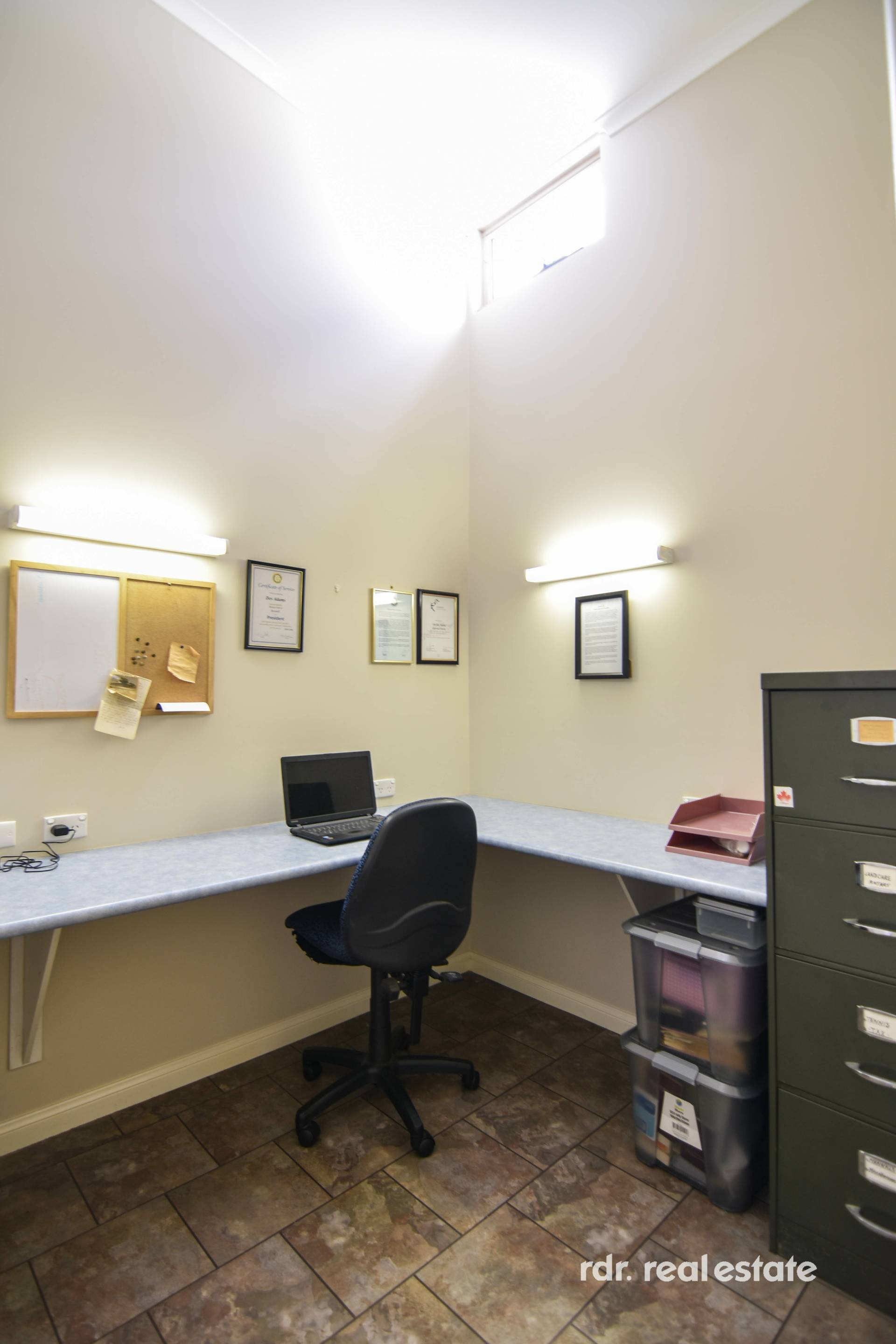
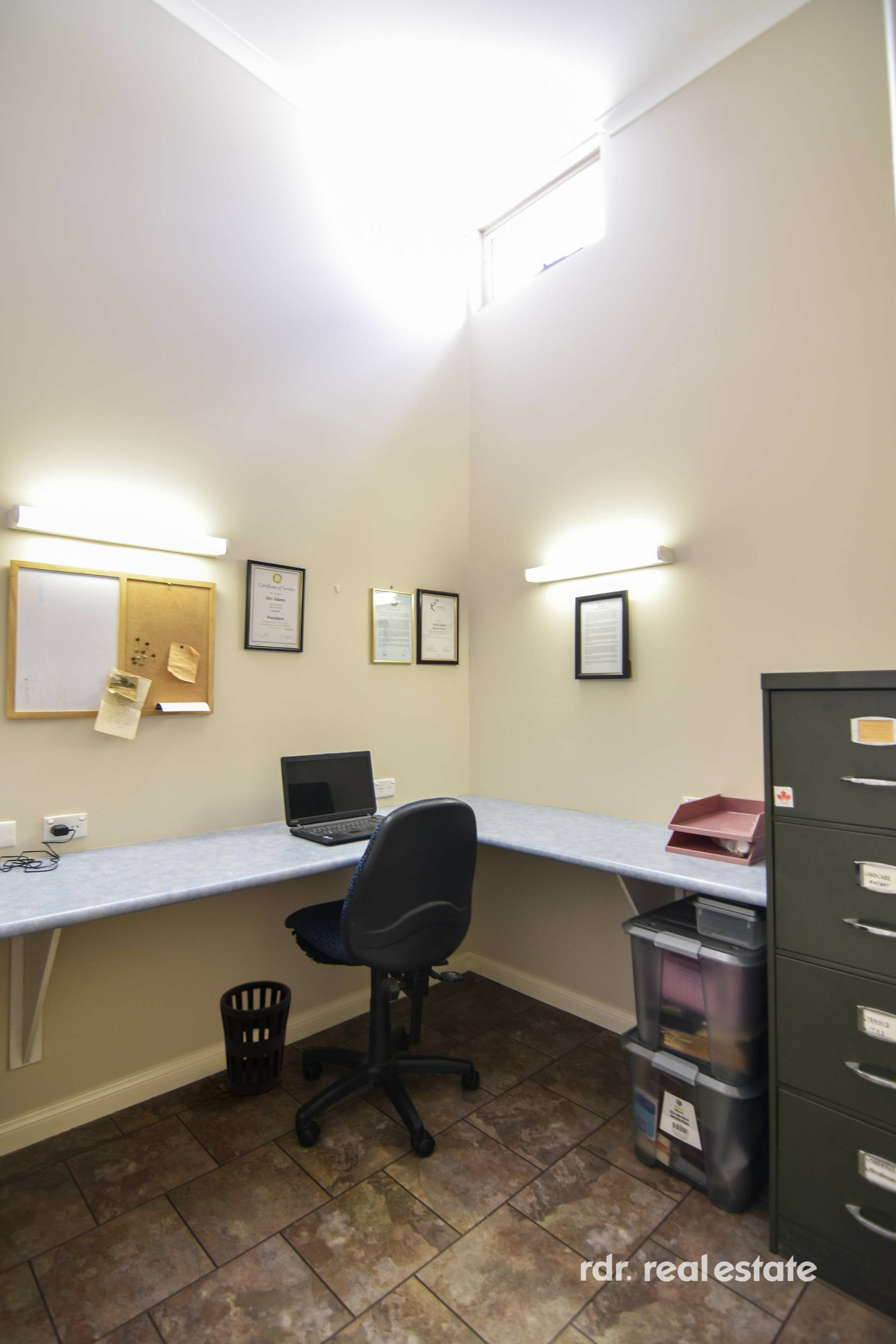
+ wastebasket [219,980,292,1096]
